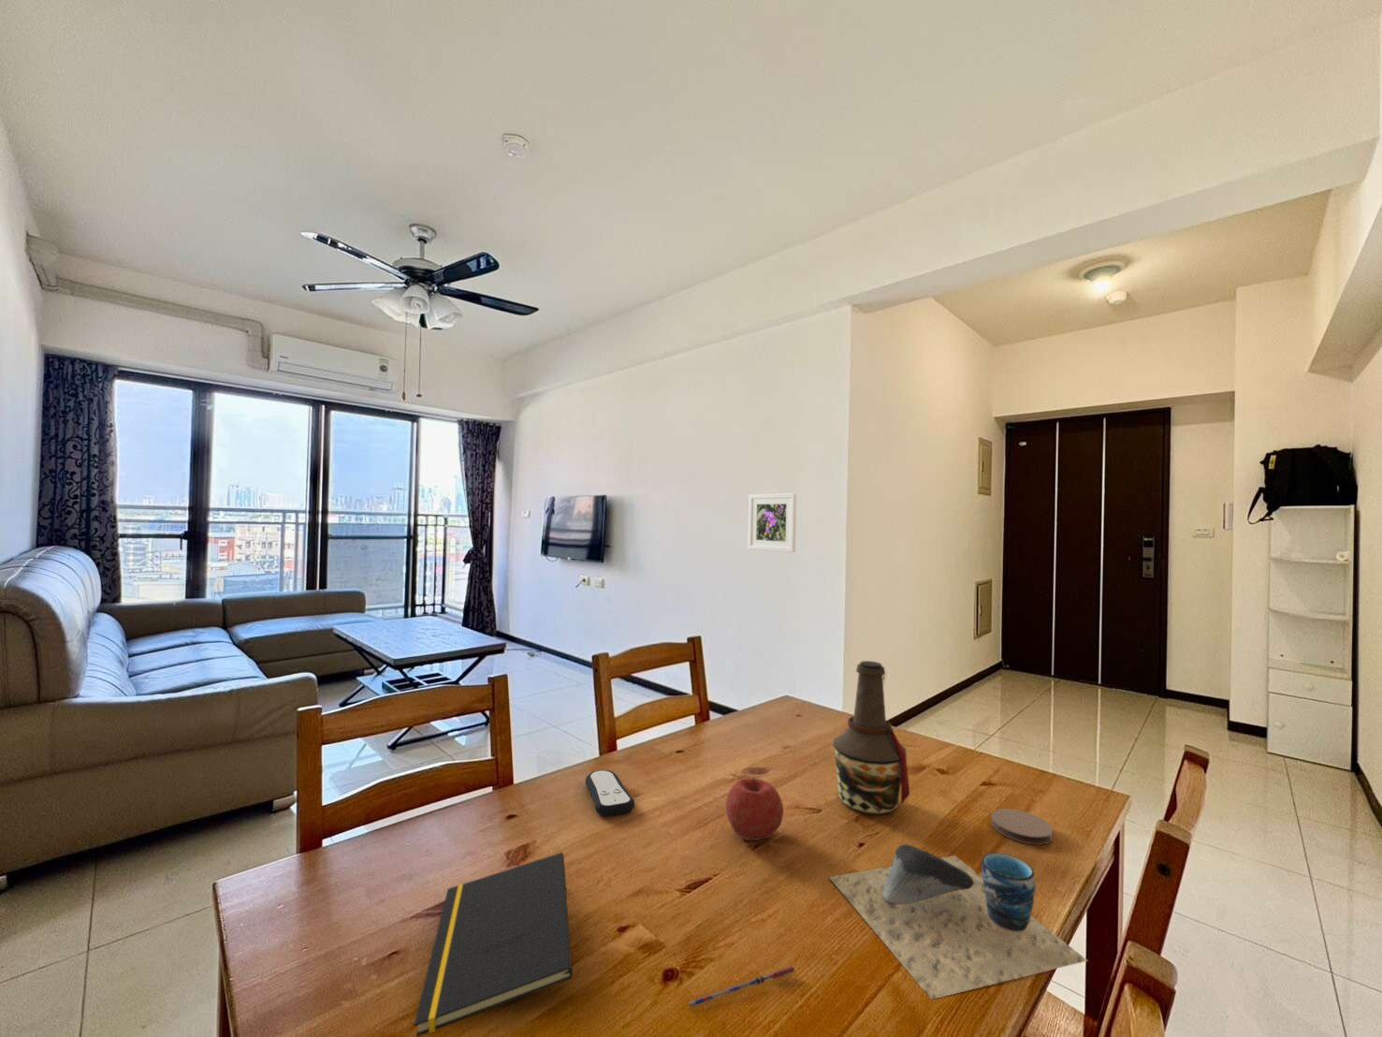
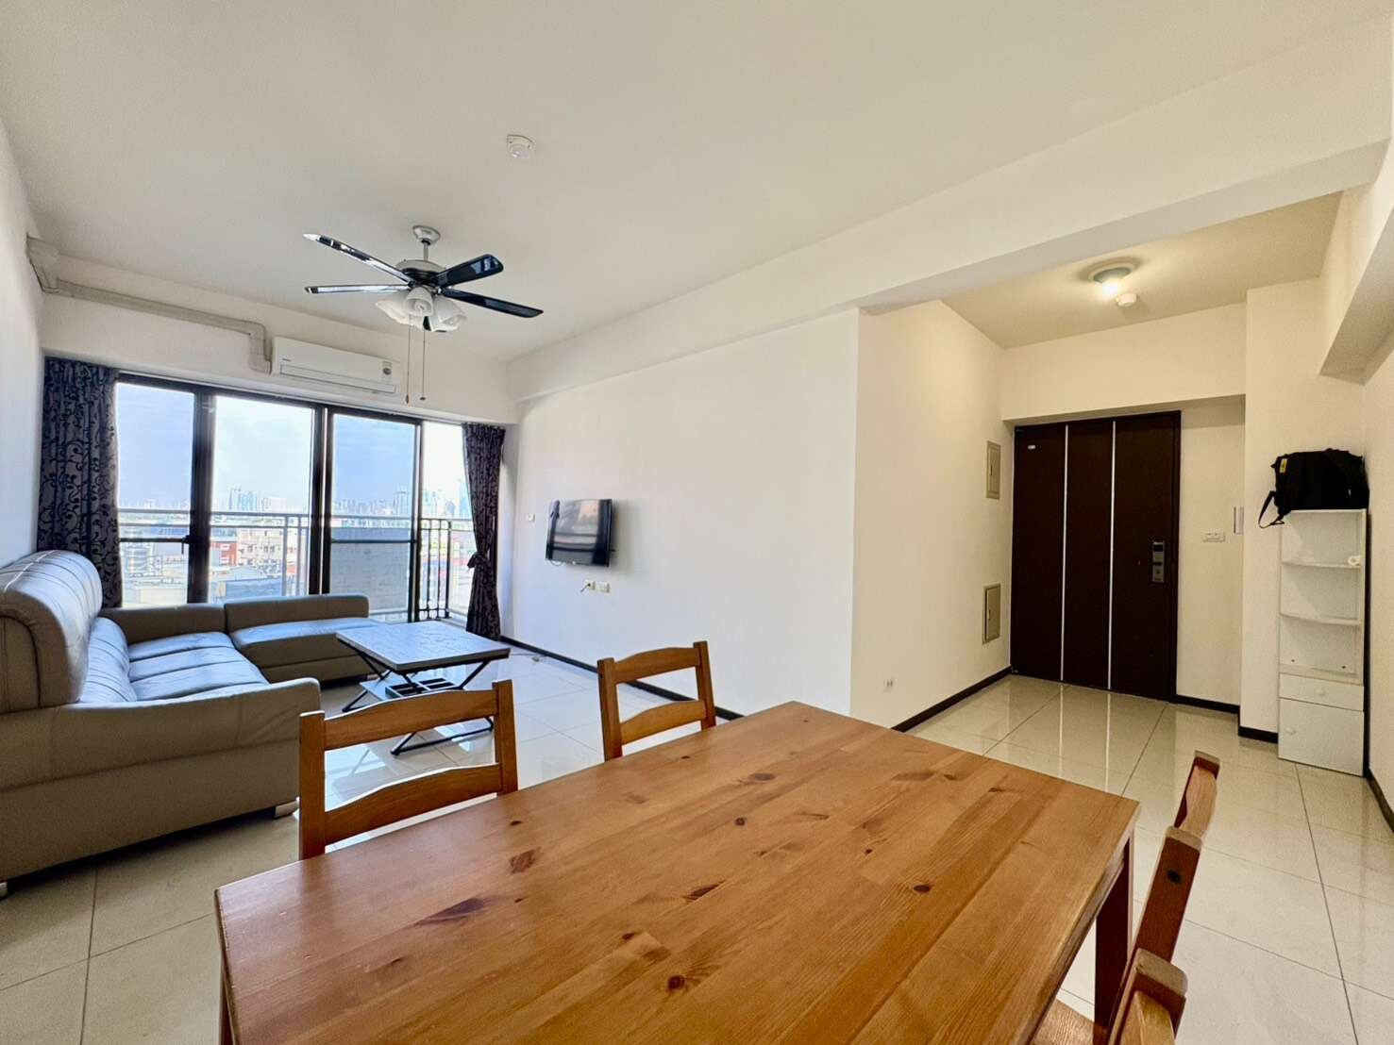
- bottle [832,660,910,816]
- remote control [585,769,635,817]
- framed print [747,492,797,553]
- notepad [413,852,574,1037]
- fruit [725,776,784,841]
- cup [828,843,1089,1000]
- coaster [990,807,1053,846]
- pen [687,965,796,1009]
